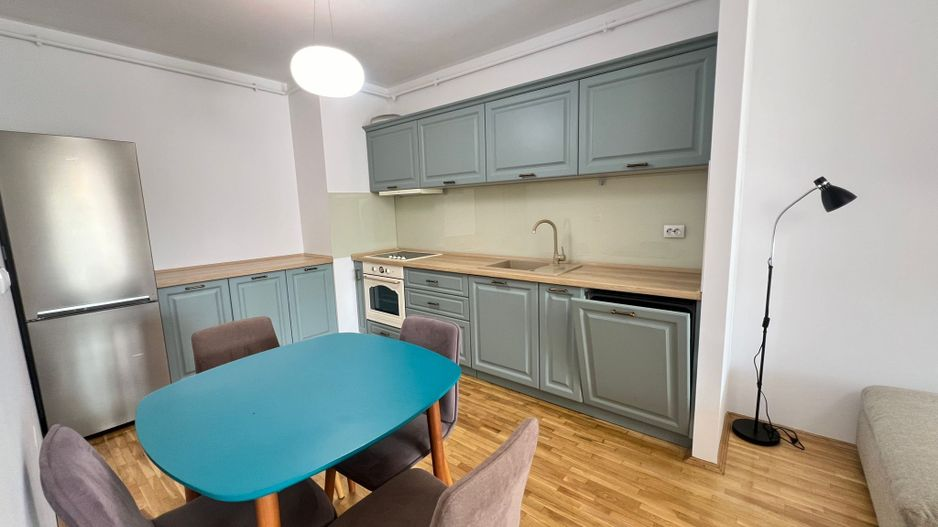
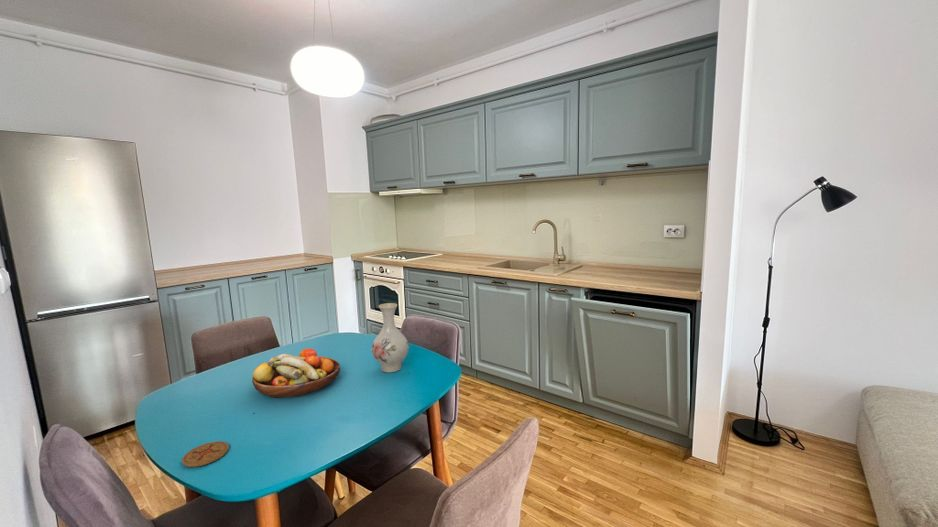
+ coaster [181,440,230,468]
+ fruit bowl [251,347,341,398]
+ vase [370,302,410,373]
